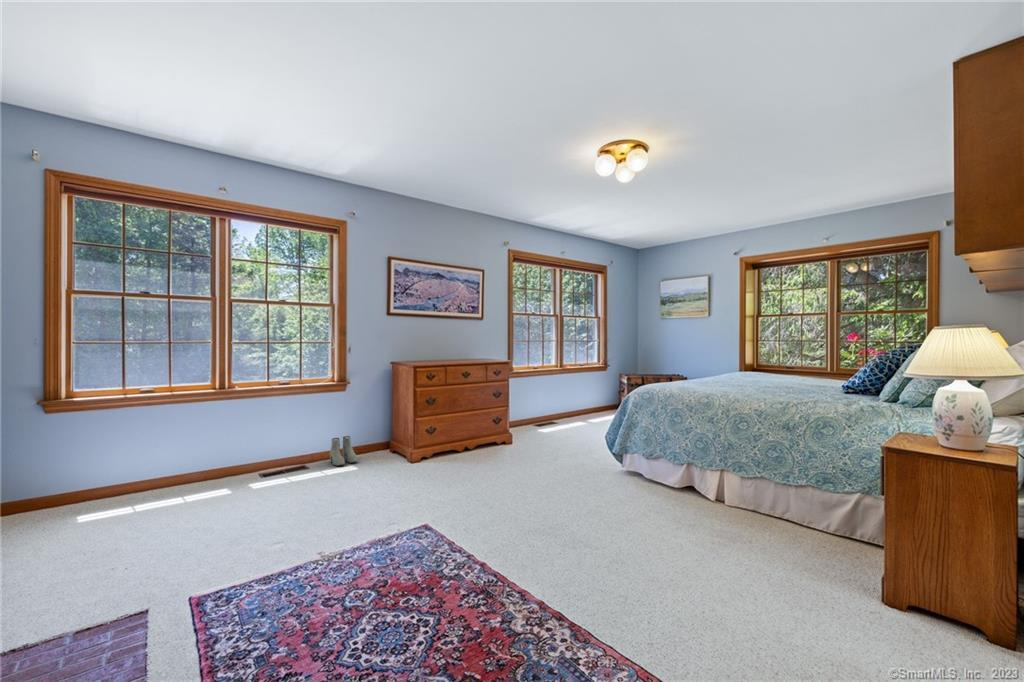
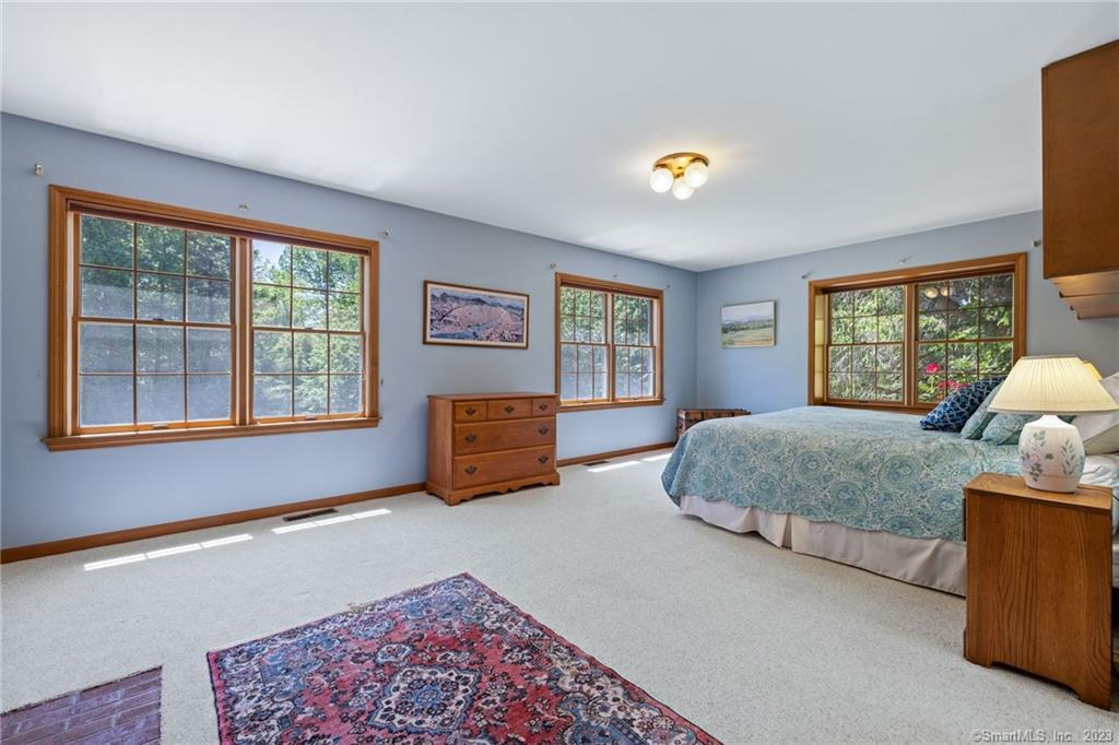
- boots [329,435,358,467]
